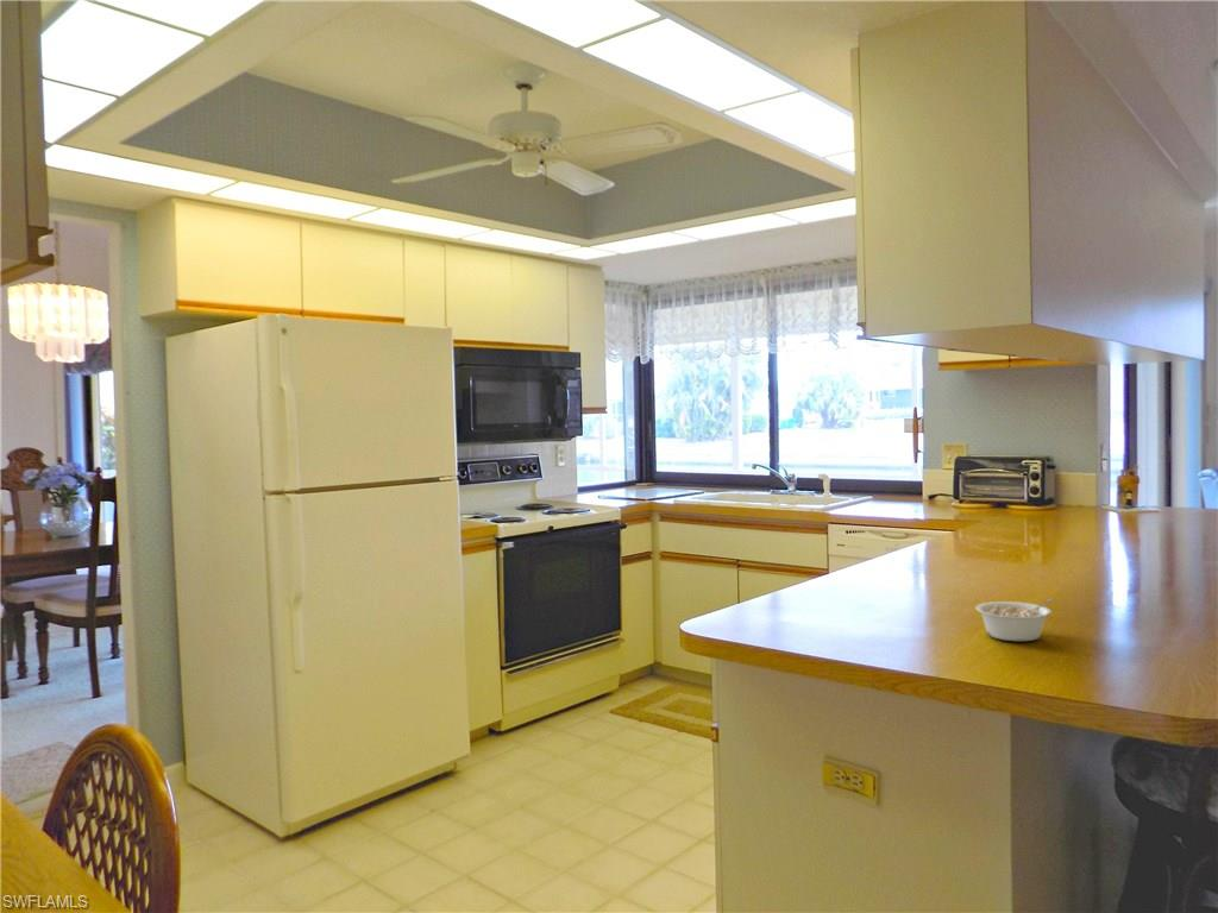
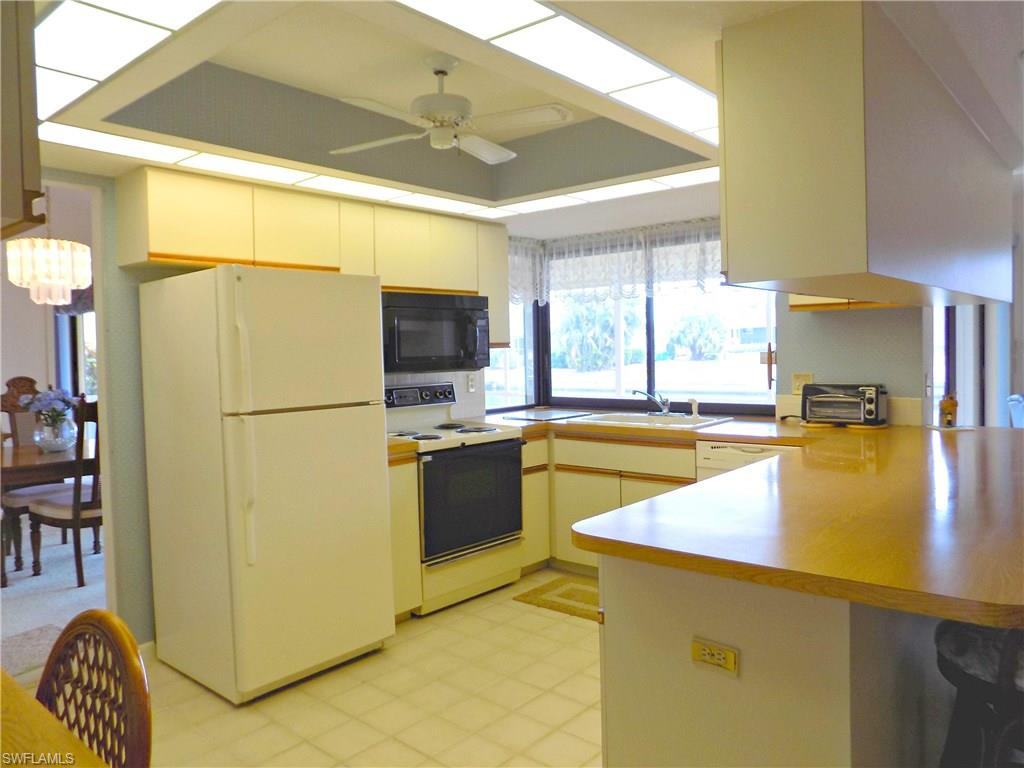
- legume [974,598,1056,642]
